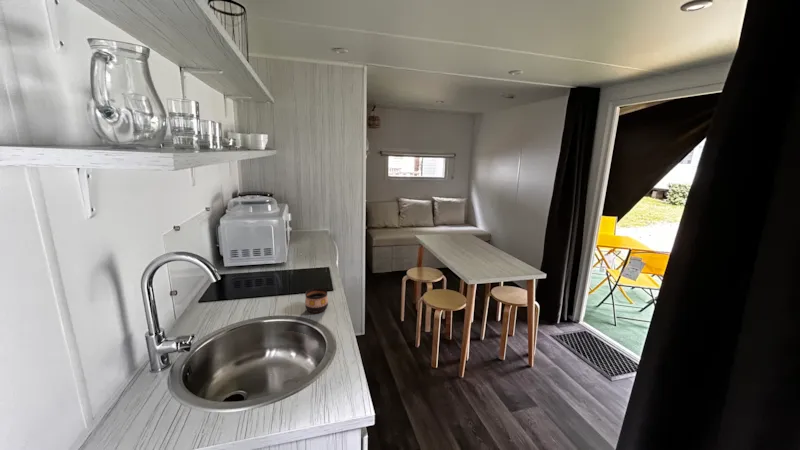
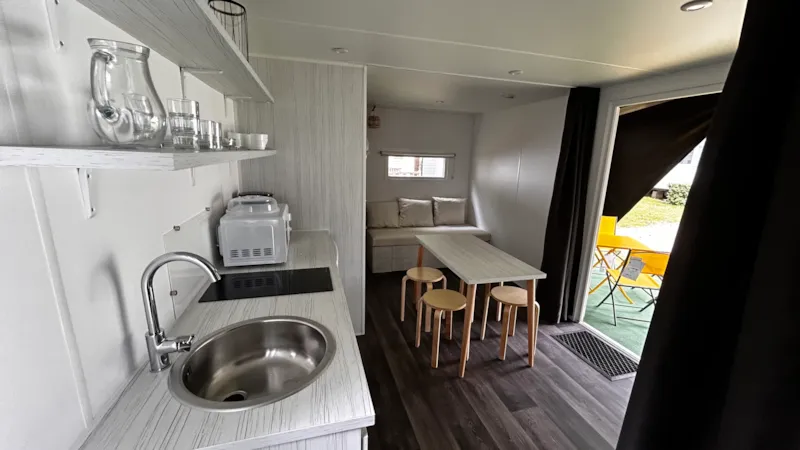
- cup [304,287,329,314]
